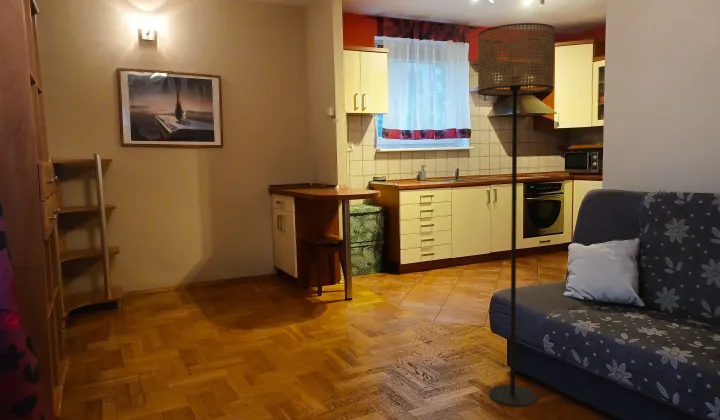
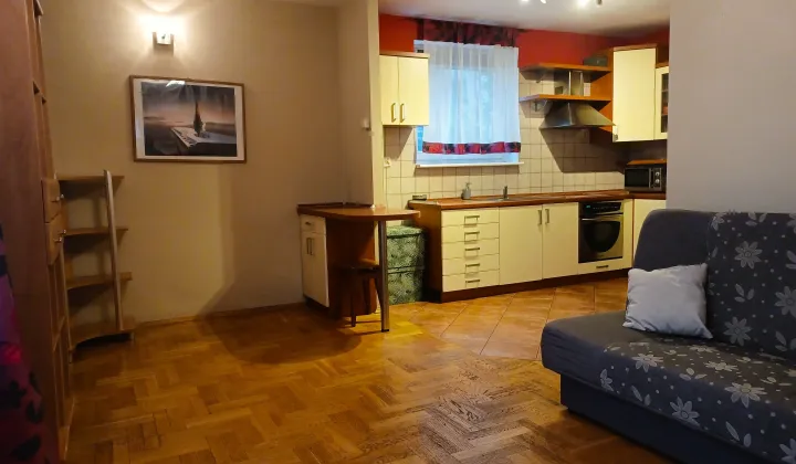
- floor lamp [477,22,556,408]
